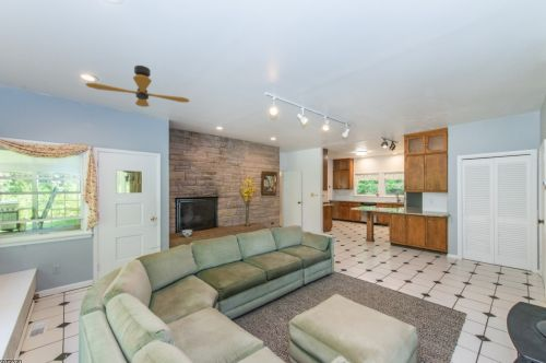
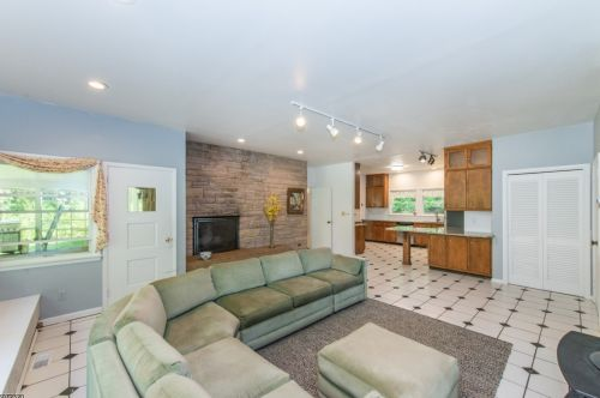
- ceiling fan [84,65,191,108]
